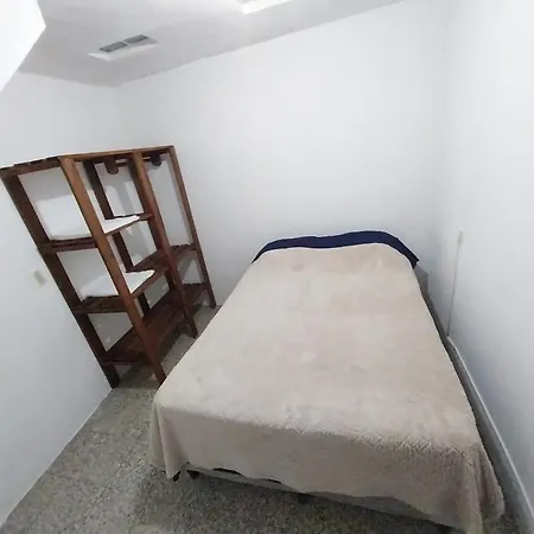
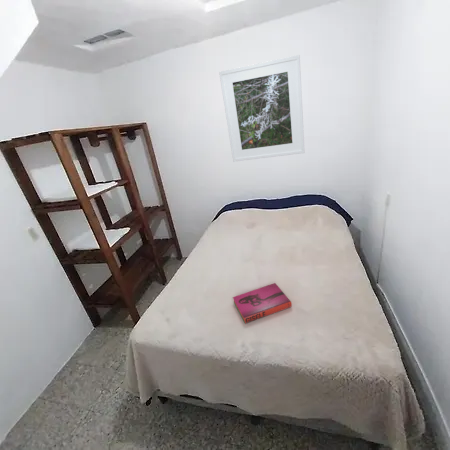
+ hardback book [232,282,293,325]
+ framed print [218,54,306,163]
